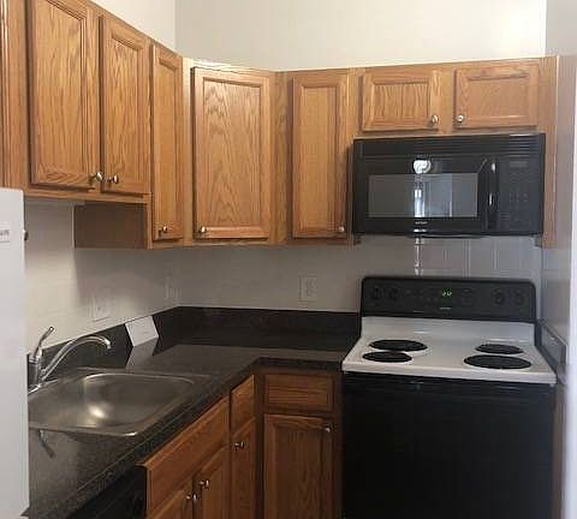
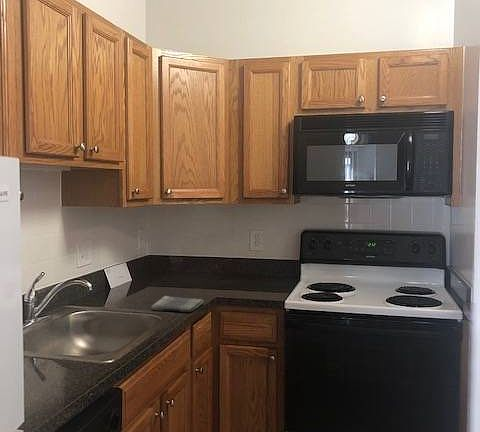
+ dish towel [150,295,205,313]
